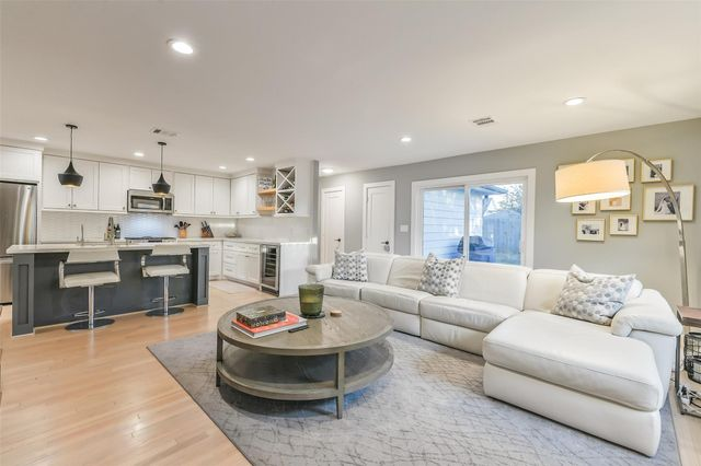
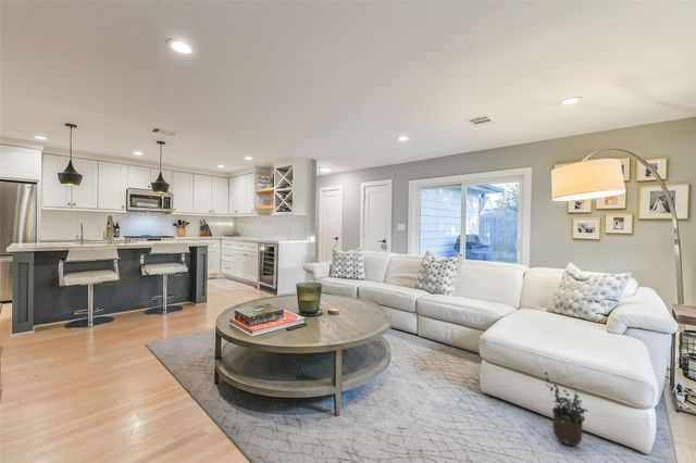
+ potted plant [543,371,589,448]
